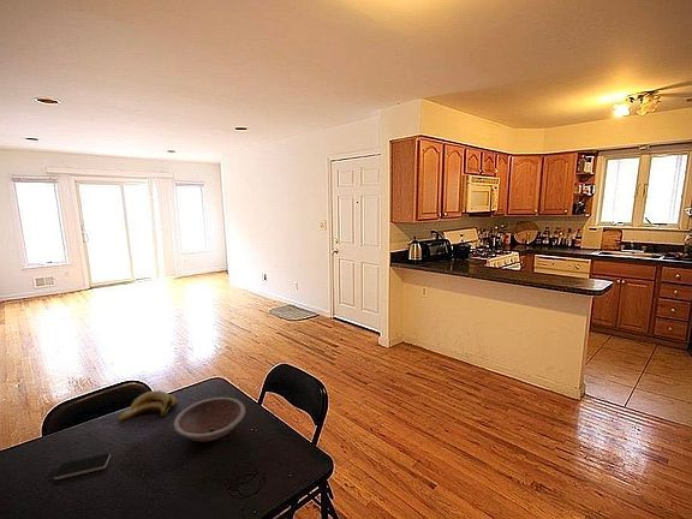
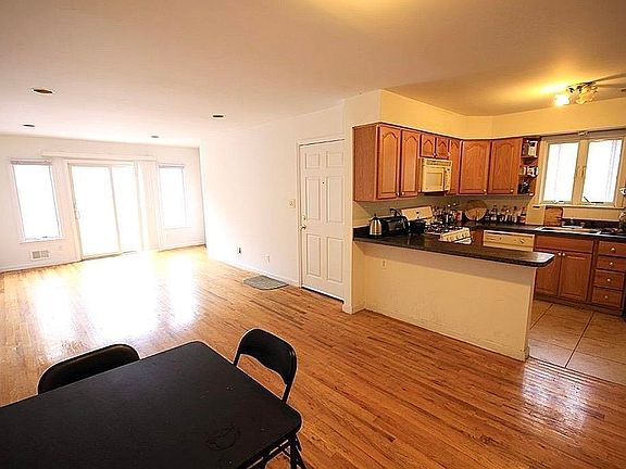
- banana [117,389,178,422]
- smartphone [53,453,112,481]
- bowl [173,396,246,442]
